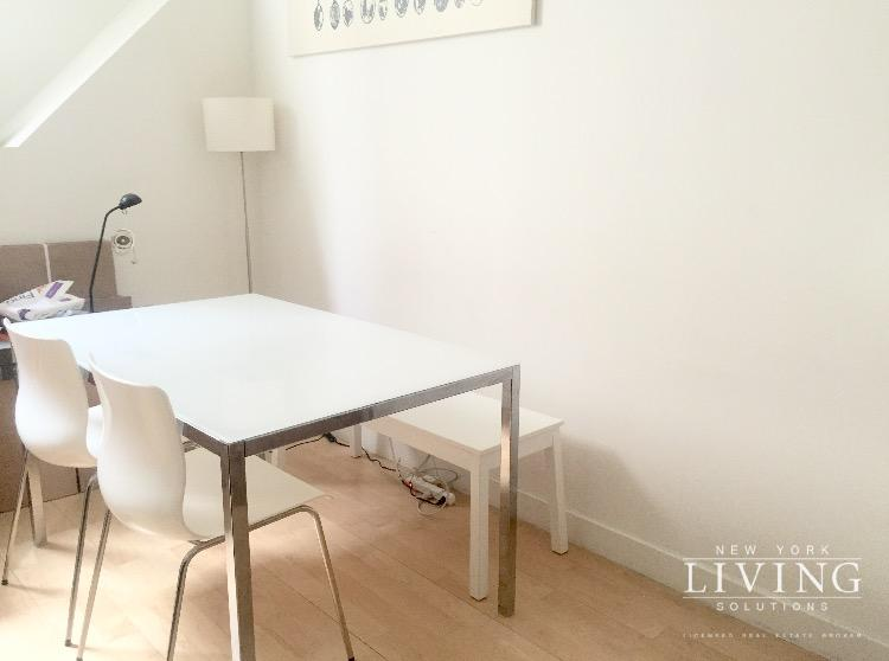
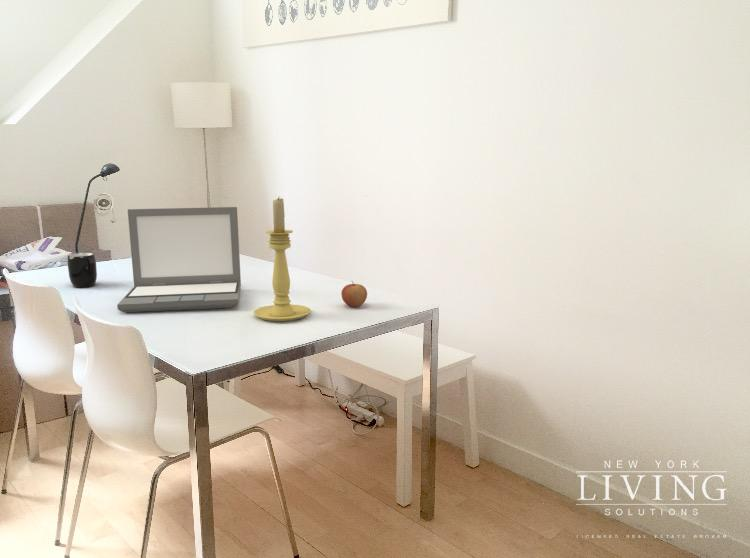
+ laptop [116,206,242,313]
+ mug [66,252,98,288]
+ apple [340,280,368,308]
+ candle holder [253,196,312,322]
